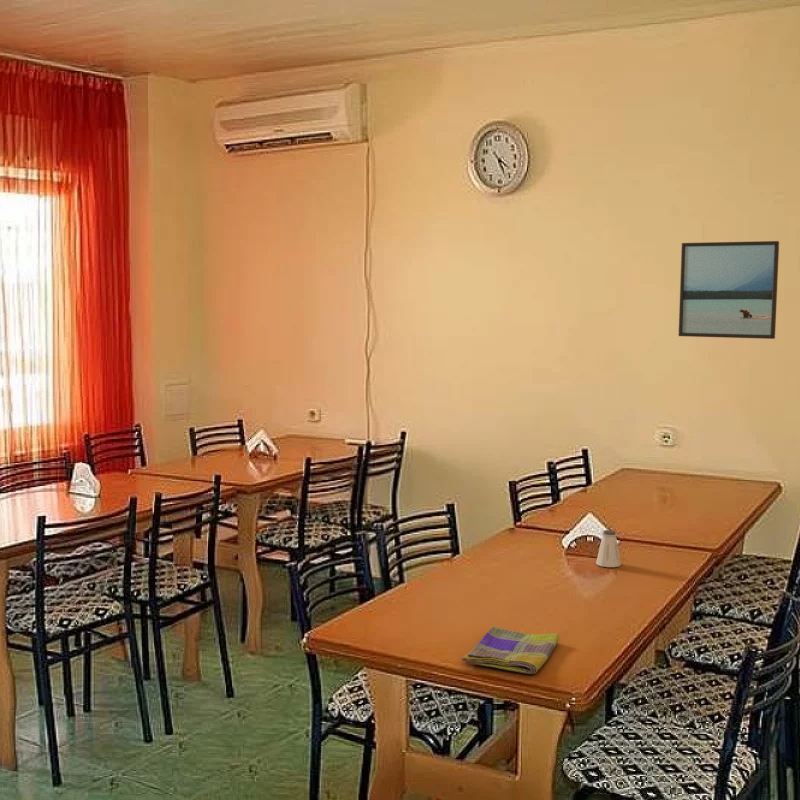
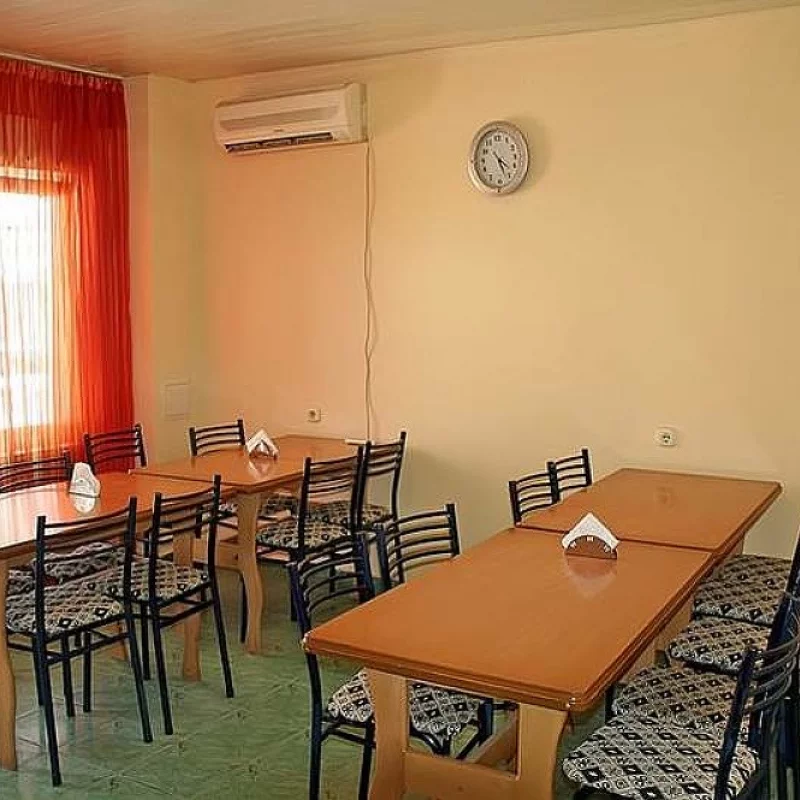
- saltshaker [595,529,622,568]
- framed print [678,240,780,340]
- dish towel [461,626,560,675]
